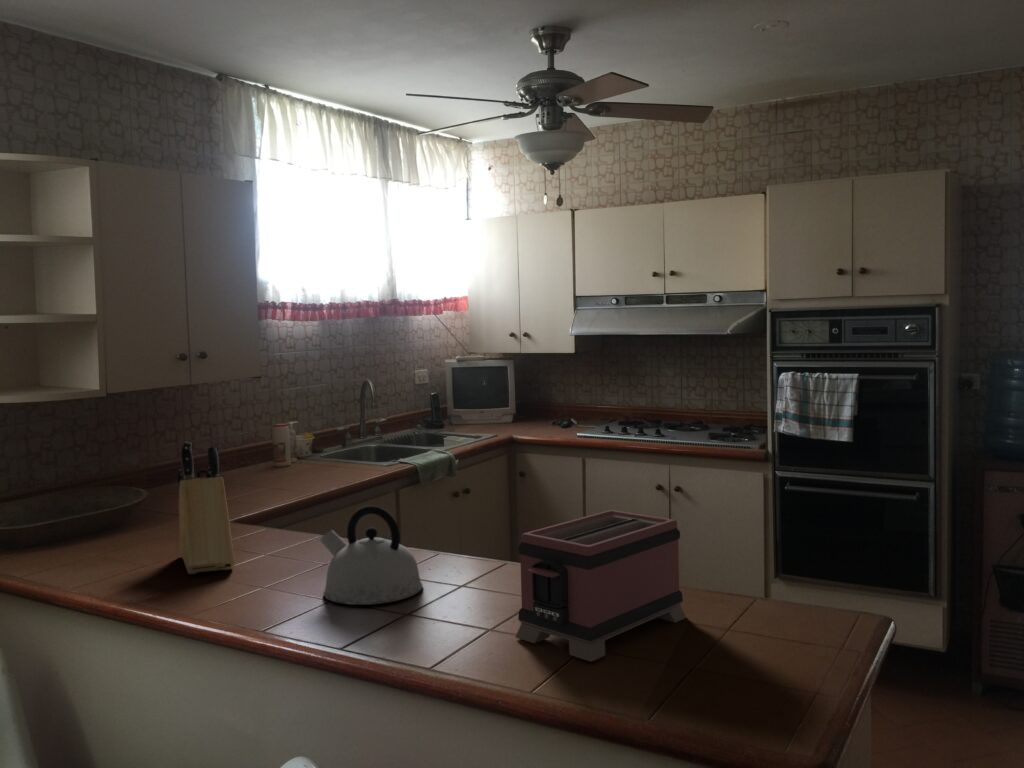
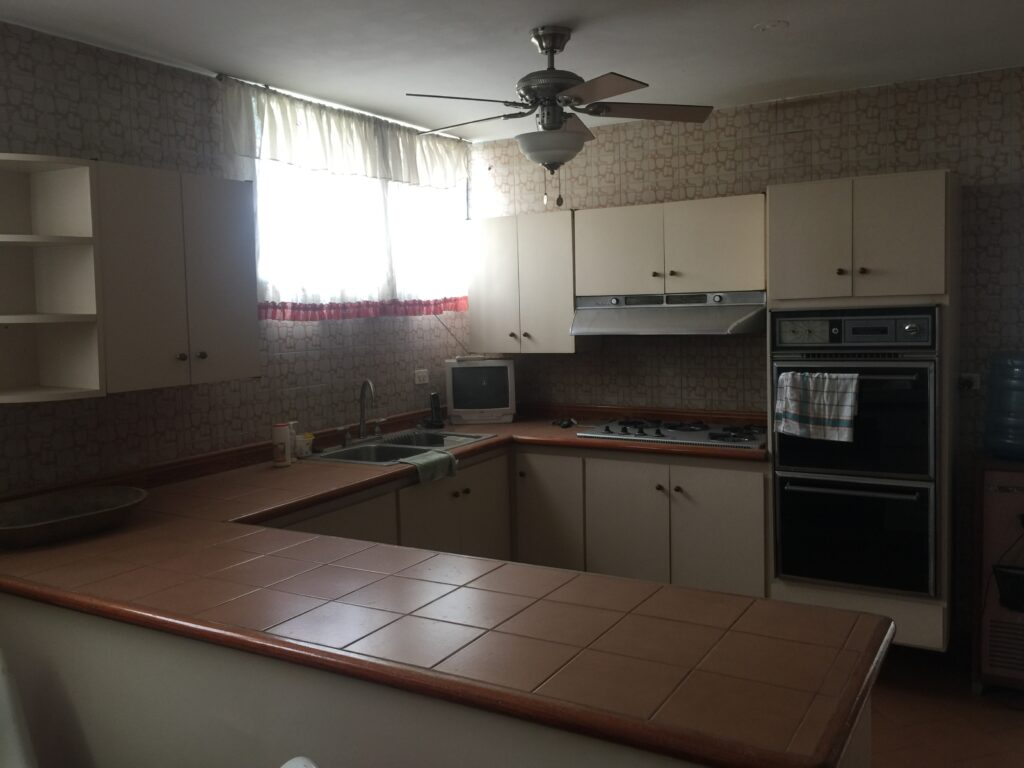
- toaster [514,509,687,663]
- knife block [176,441,236,575]
- kettle [319,505,424,606]
